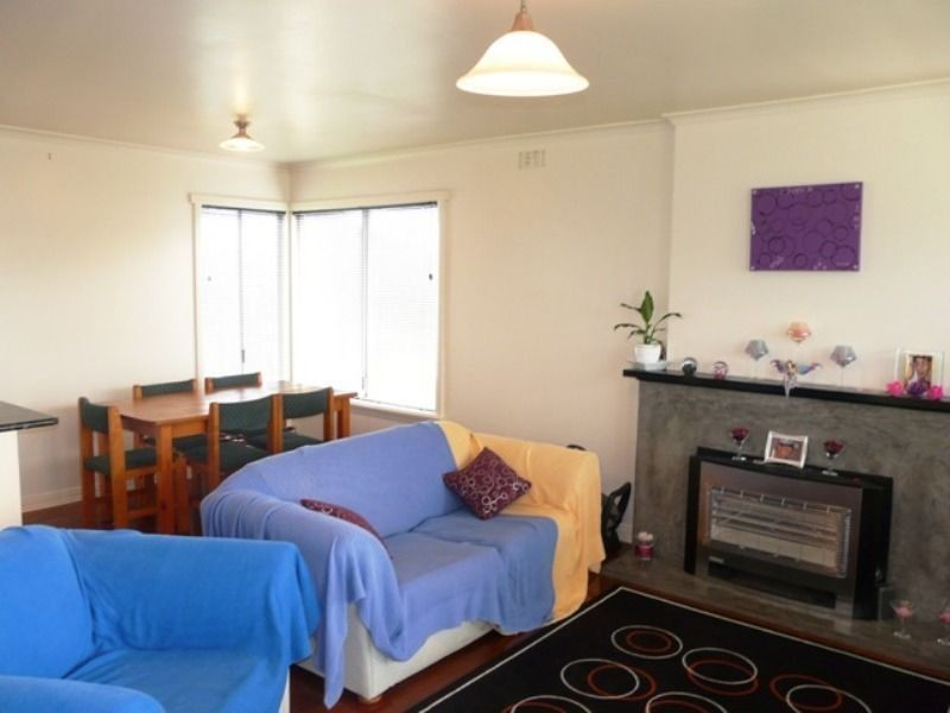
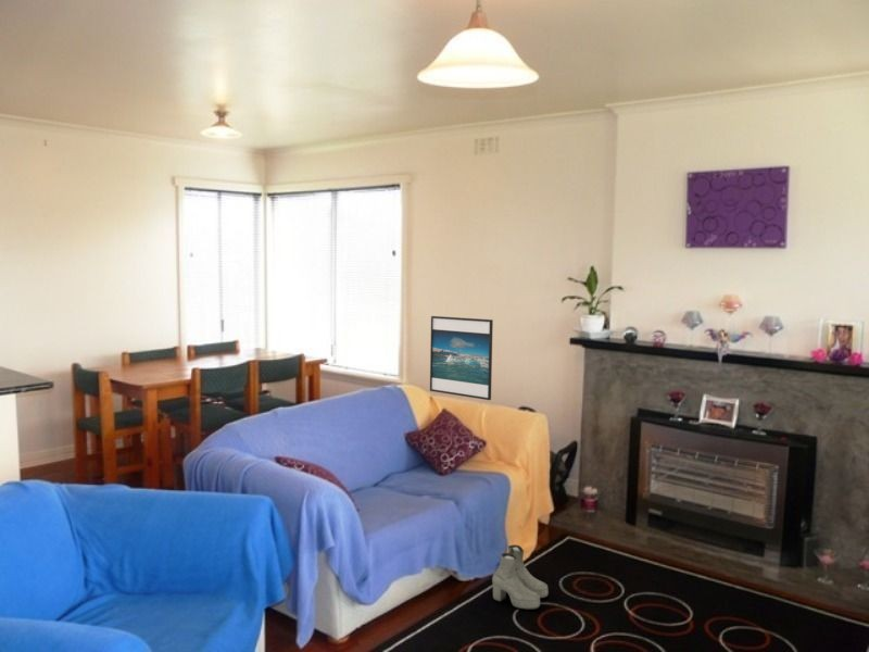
+ boots [491,543,550,611]
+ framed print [429,315,494,401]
